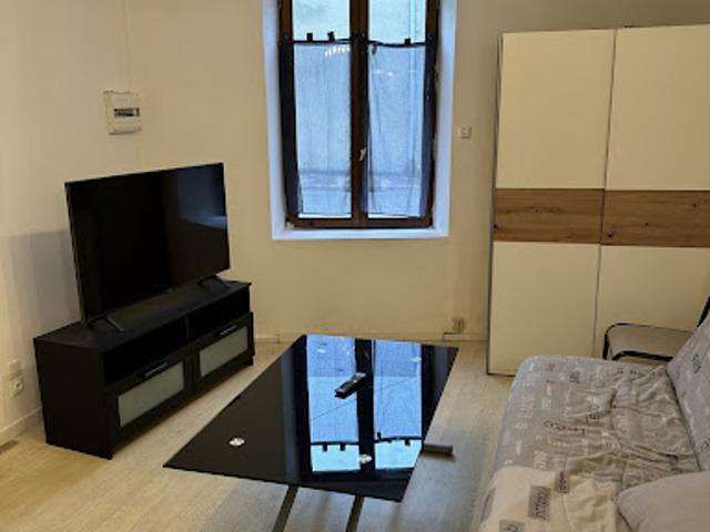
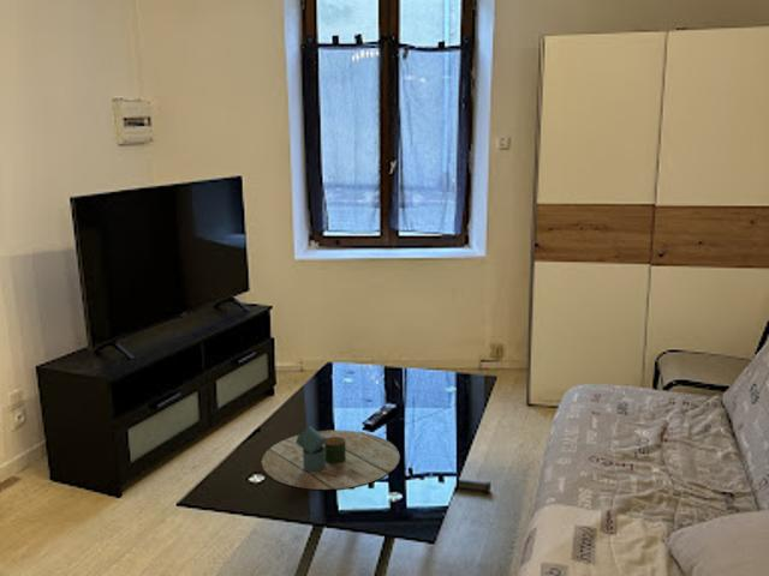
+ decorative tray [261,425,401,491]
